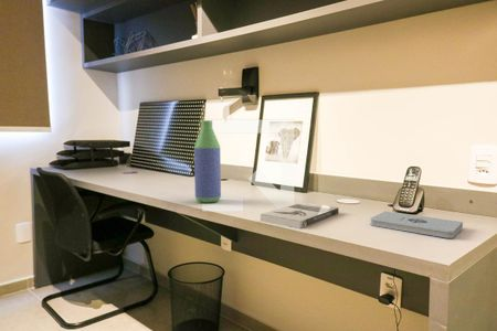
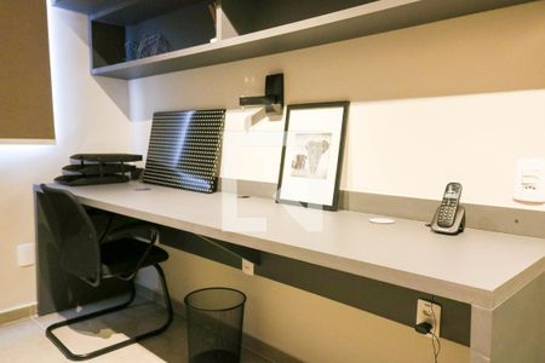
- book [260,201,340,229]
- notepad [369,211,464,239]
- bottle [193,119,222,204]
